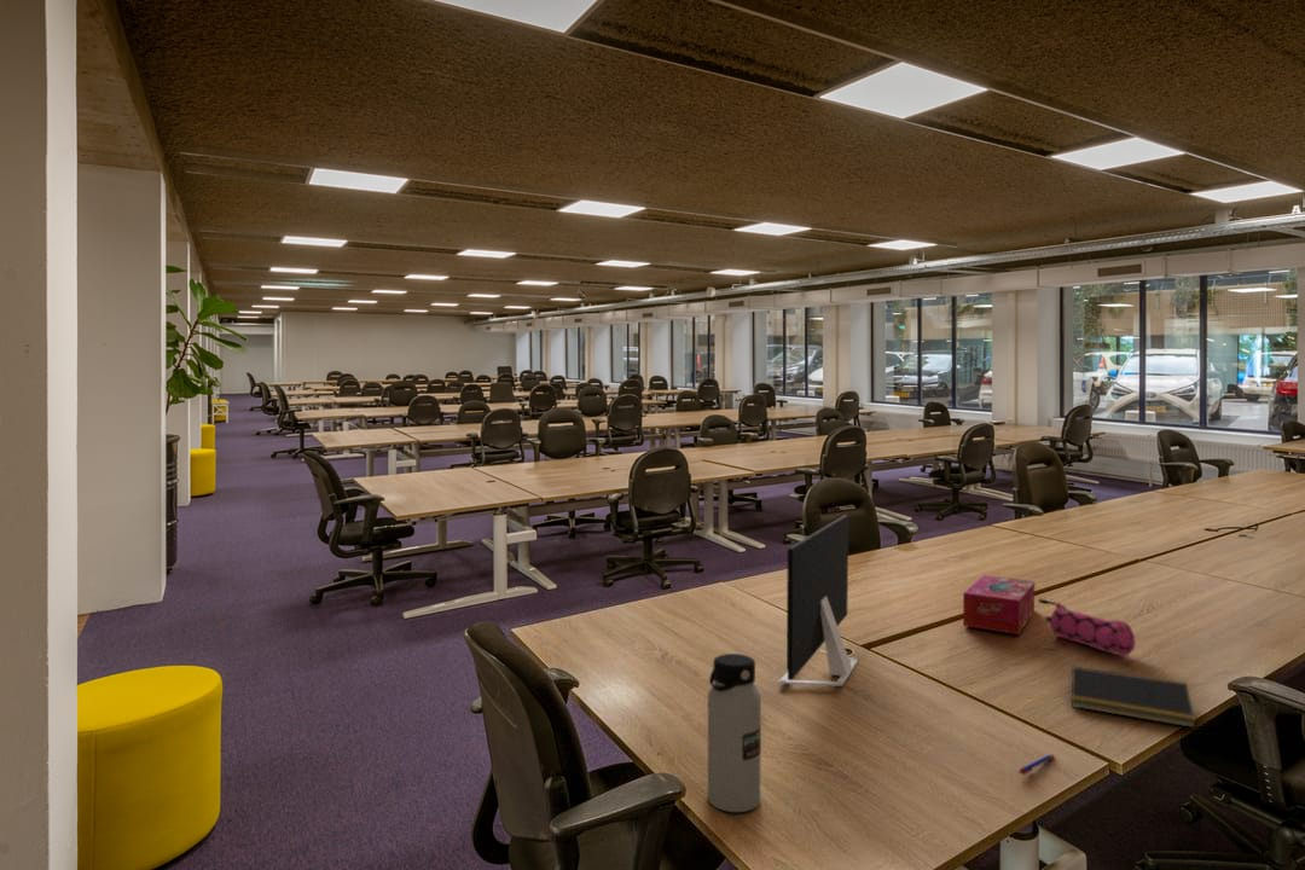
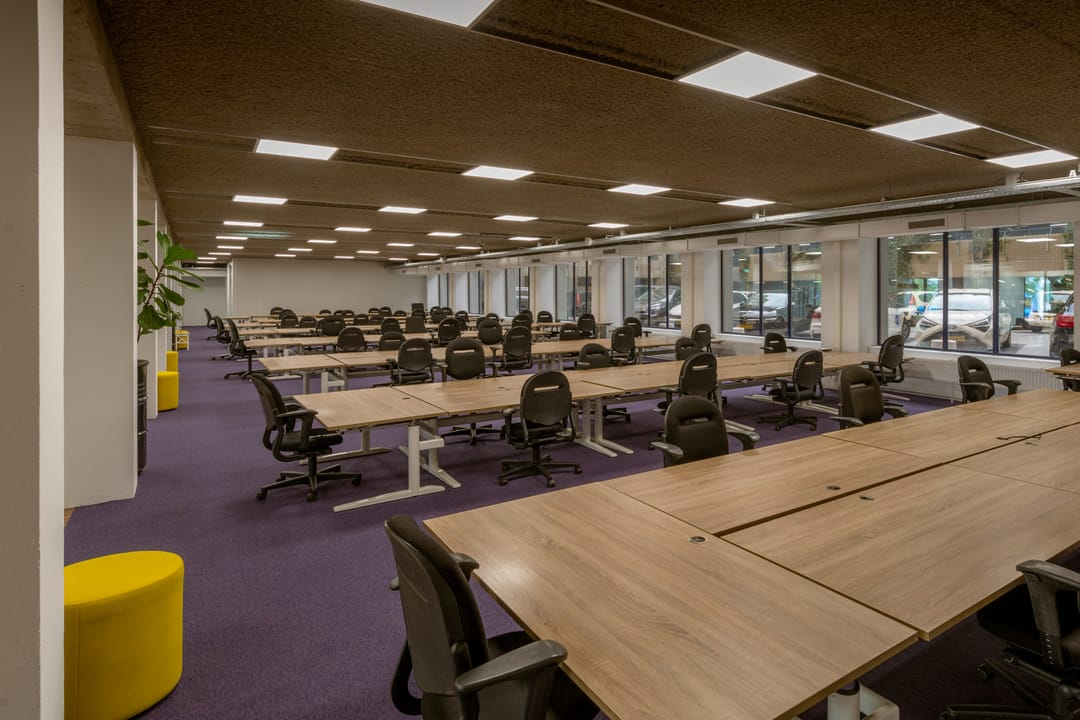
- tissue box [962,574,1036,636]
- water bottle [707,652,762,813]
- pen [1017,753,1055,776]
- notepad [1068,665,1196,729]
- pencil case [1045,602,1136,657]
- monitor [777,514,859,688]
